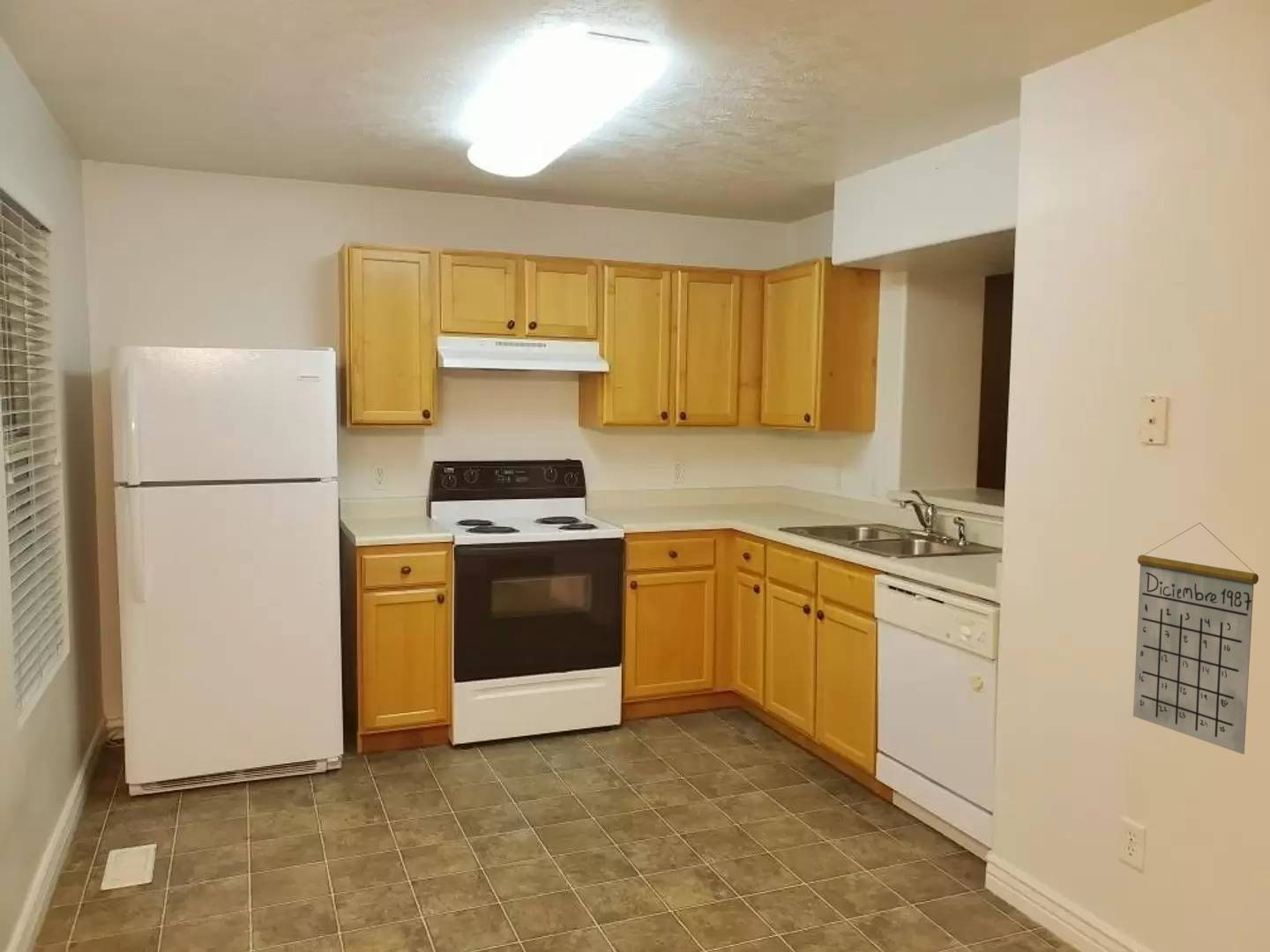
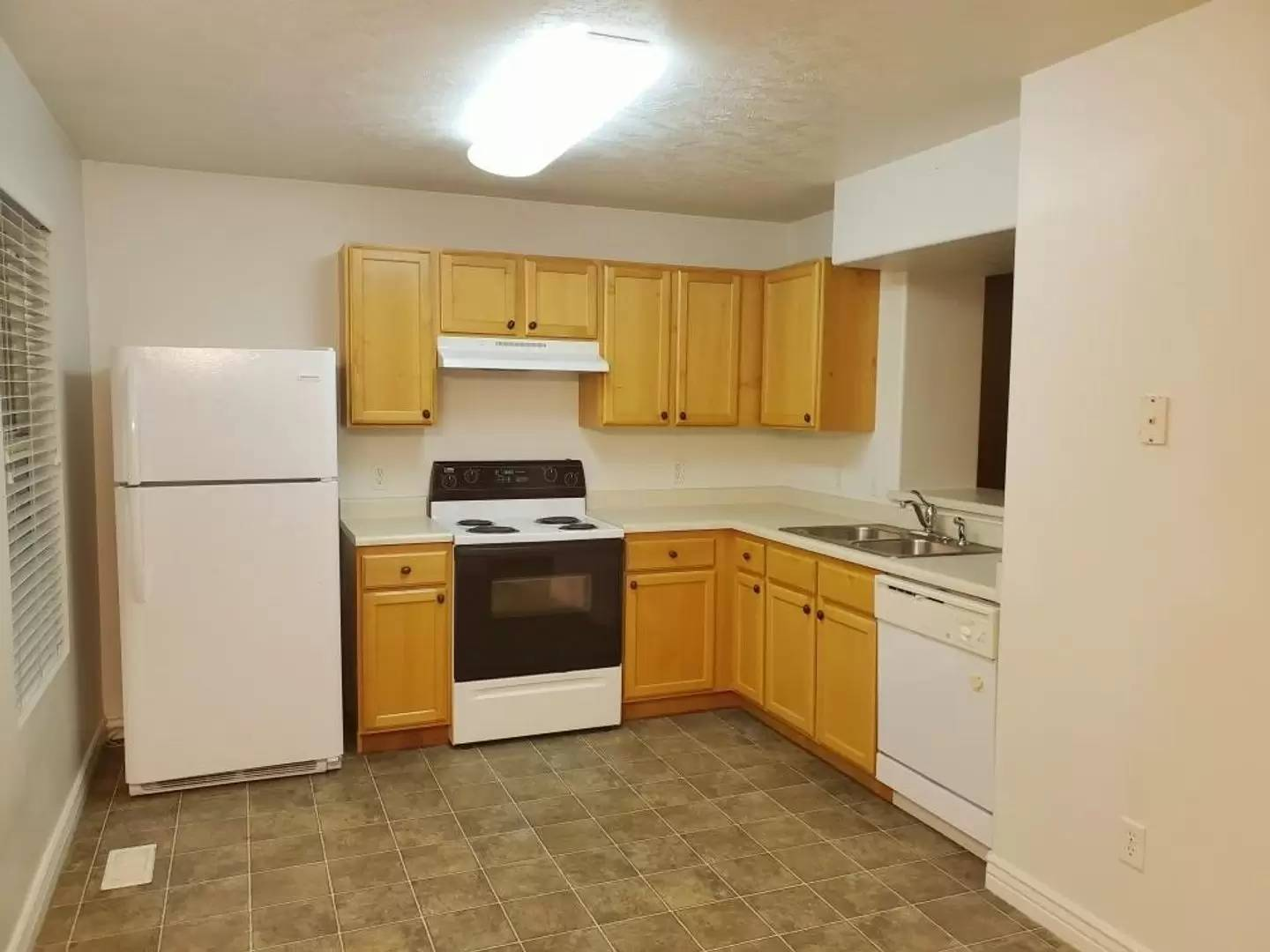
- calendar [1132,522,1259,755]
